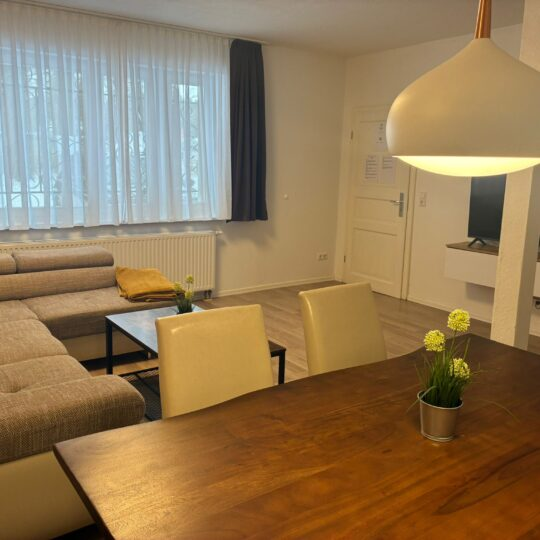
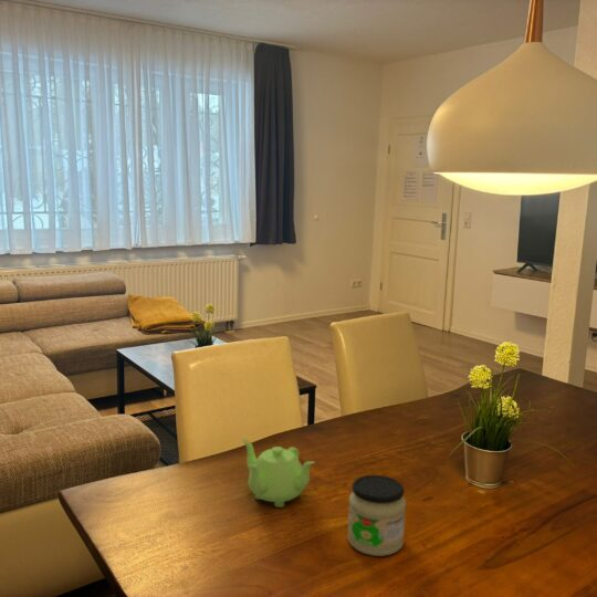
+ teapot [241,438,315,509]
+ jar [347,473,407,557]
